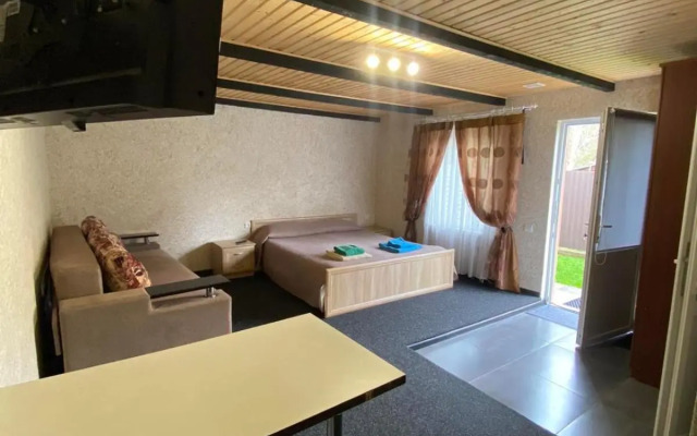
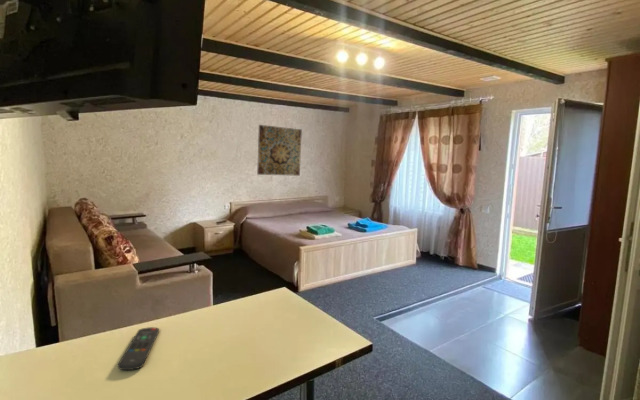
+ remote control [117,326,160,371]
+ wall art [256,124,303,177]
